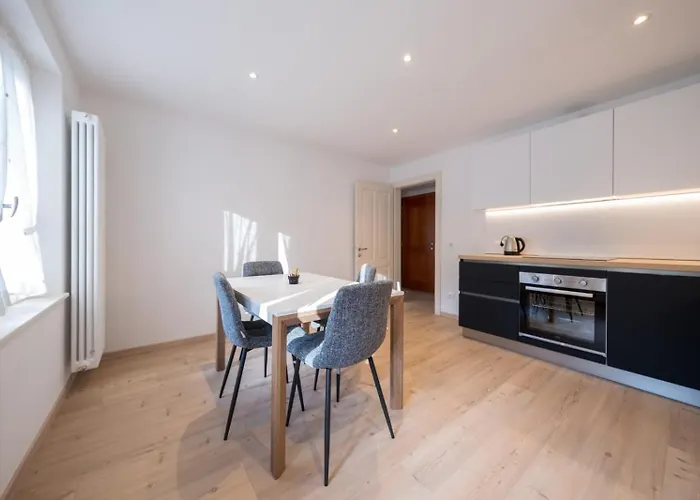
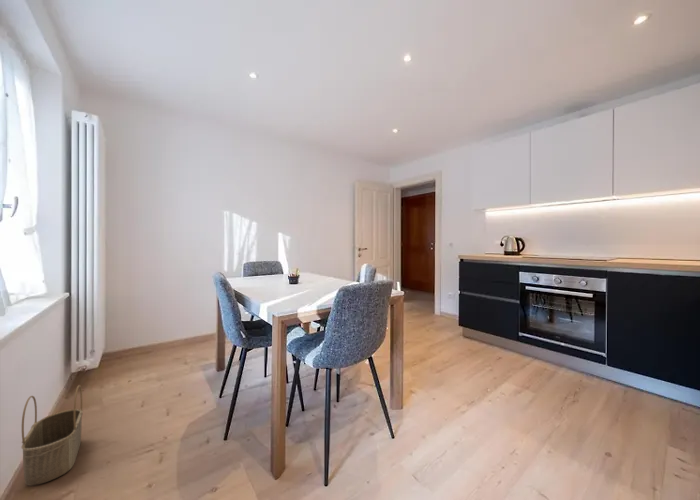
+ wicker basket [20,384,84,486]
